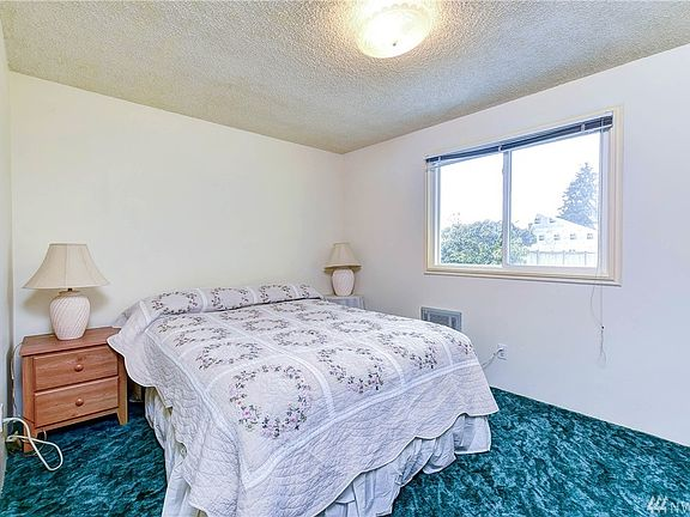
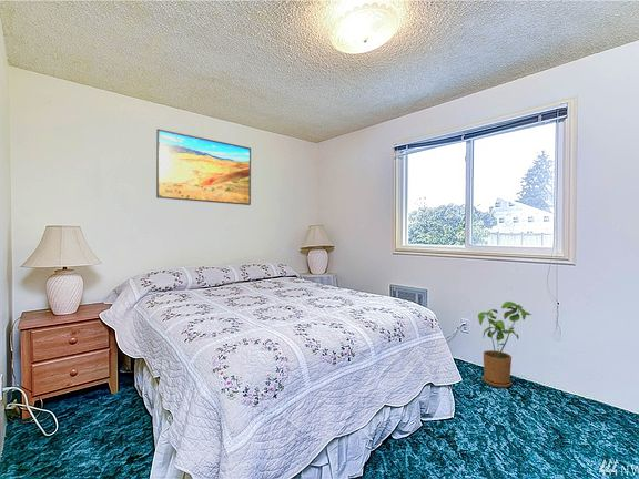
+ house plant [477,300,532,388]
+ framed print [155,128,252,206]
